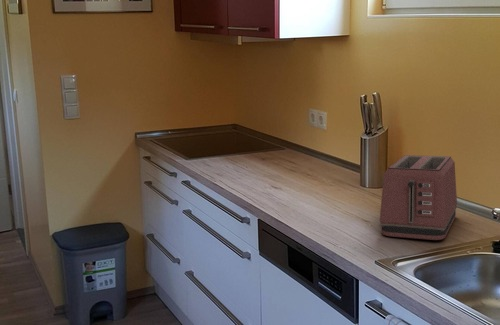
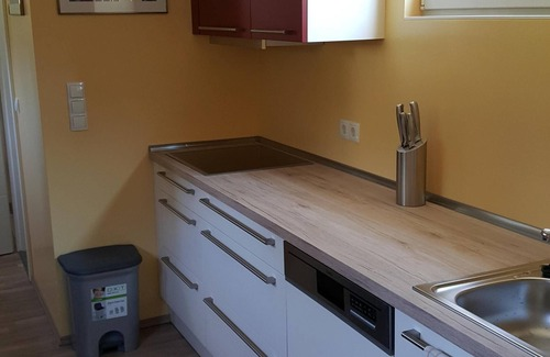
- toaster [379,154,458,241]
